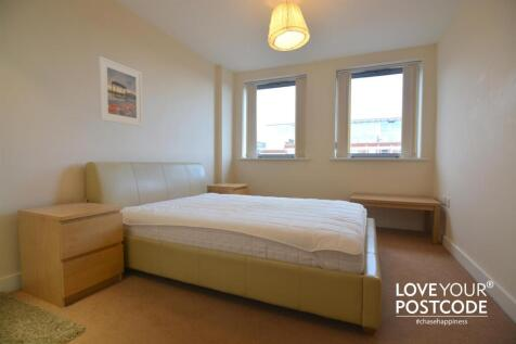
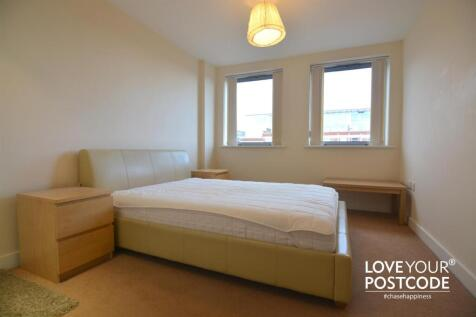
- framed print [98,55,144,127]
